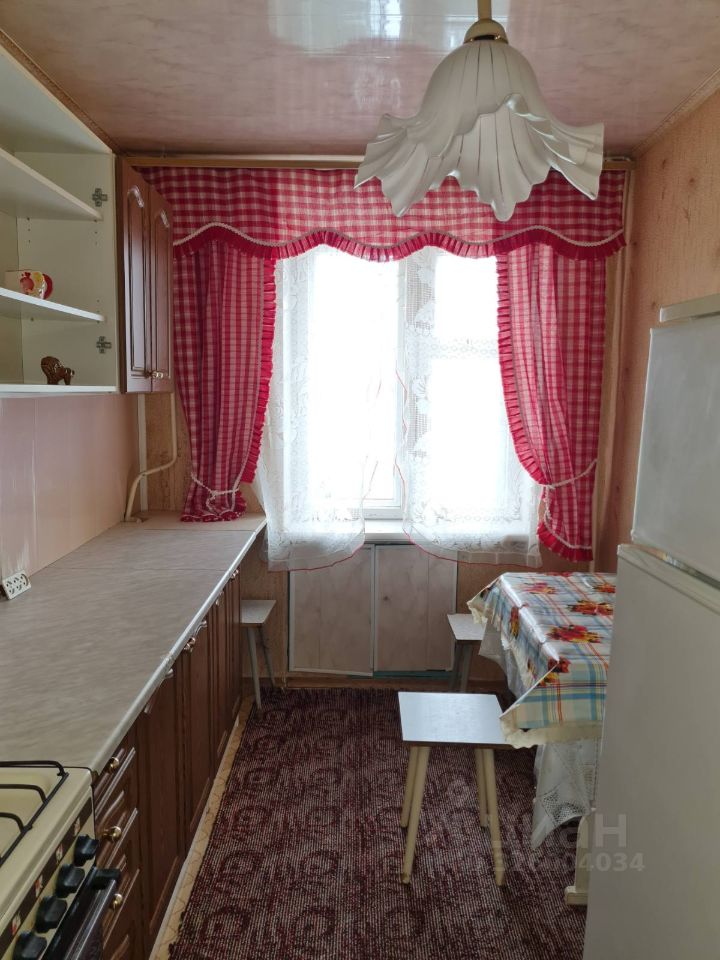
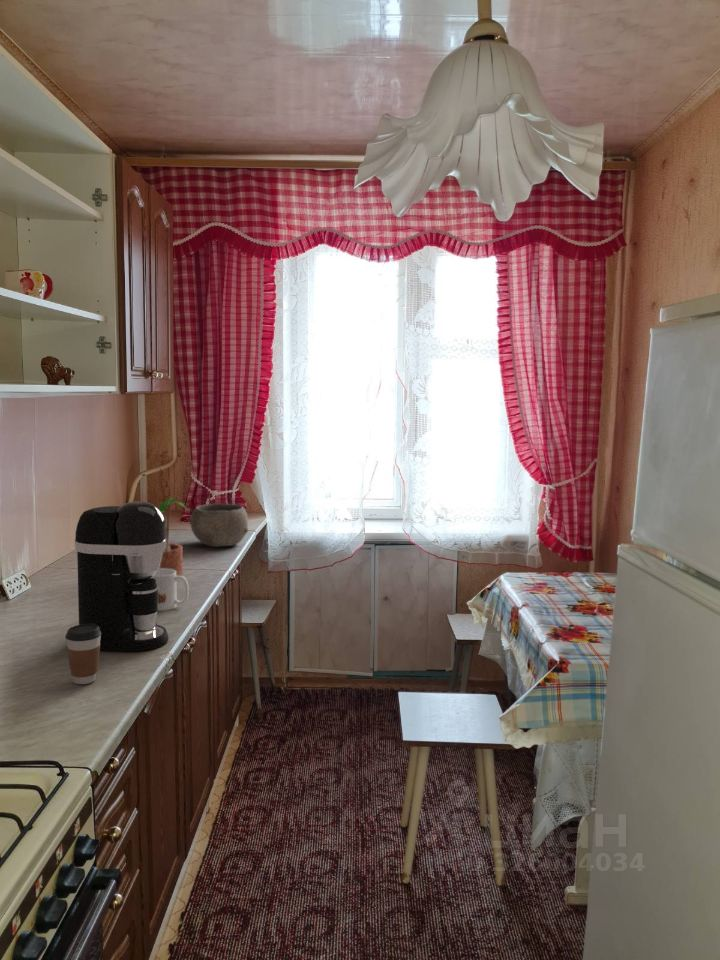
+ potted plant [158,497,193,576]
+ mug [151,569,190,612]
+ bowl [187,503,249,548]
+ coffee cup [64,624,101,685]
+ coffee maker [74,500,169,652]
